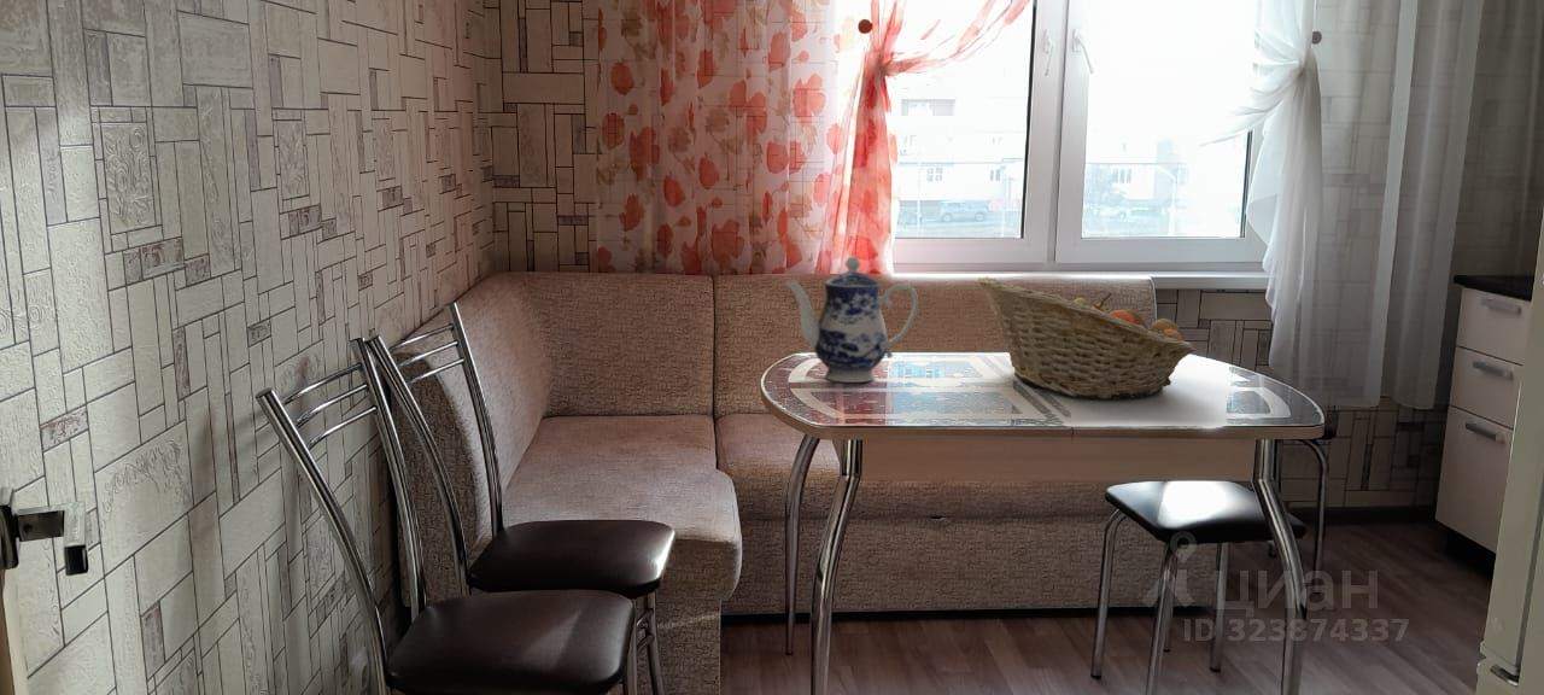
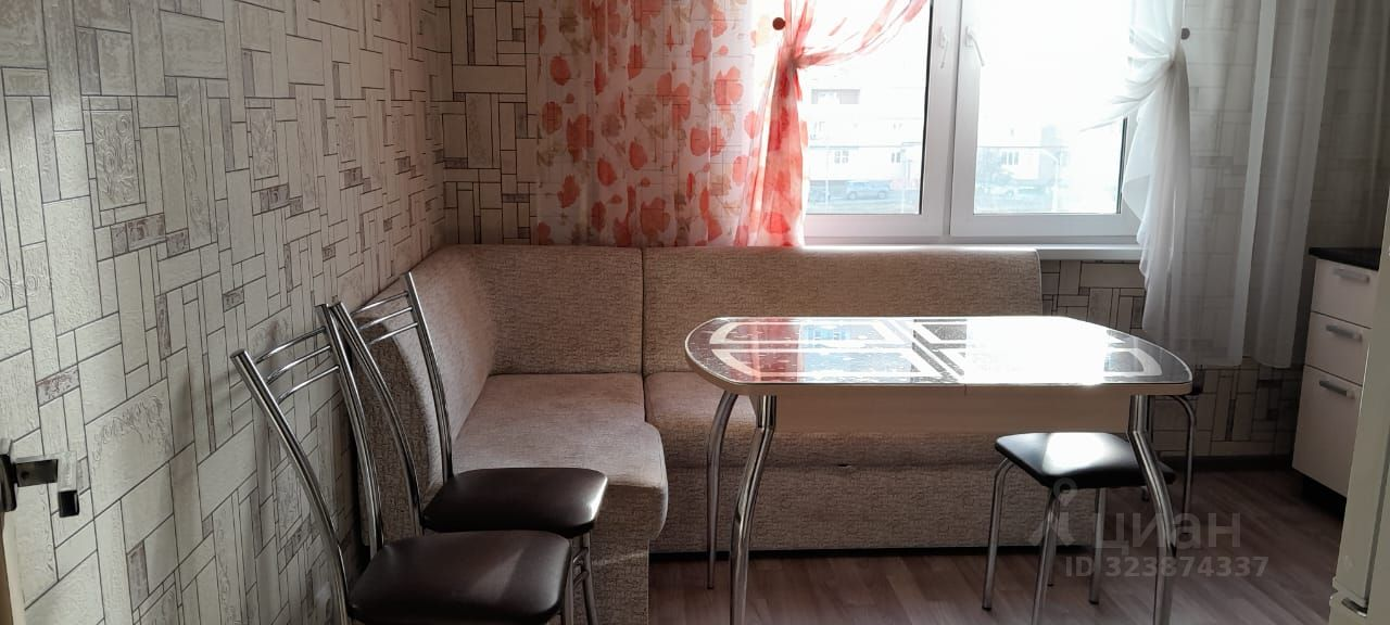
- teapot [784,256,919,384]
- fruit basket [977,275,1195,401]
